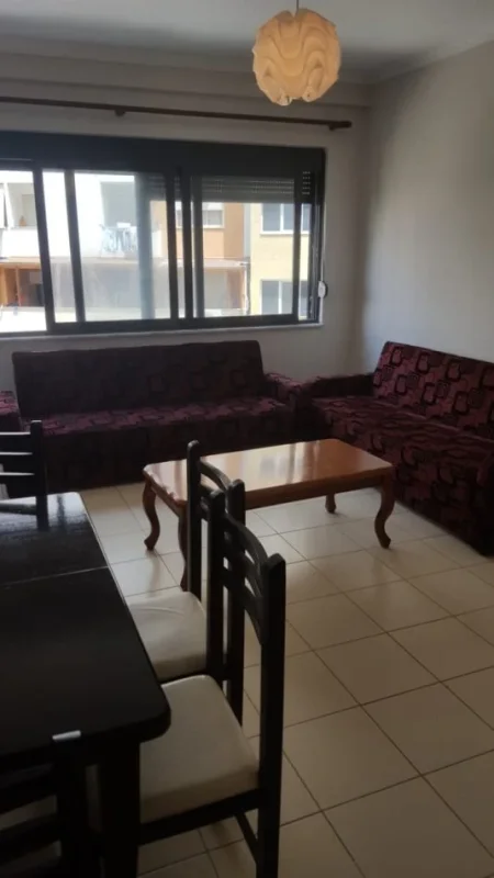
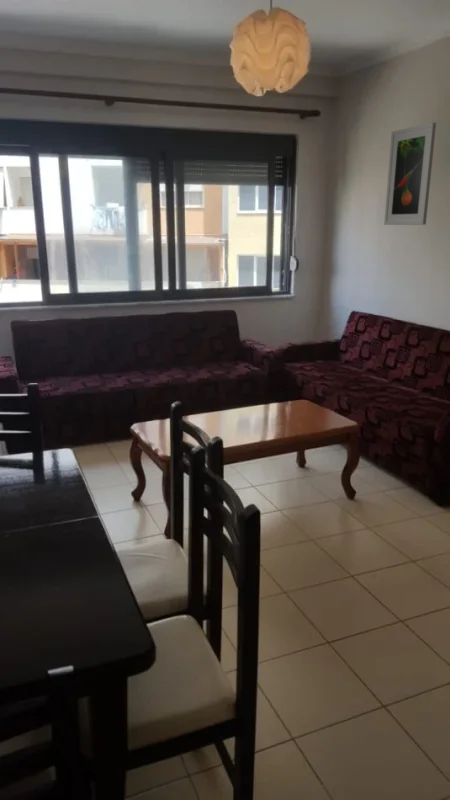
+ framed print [383,121,437,226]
